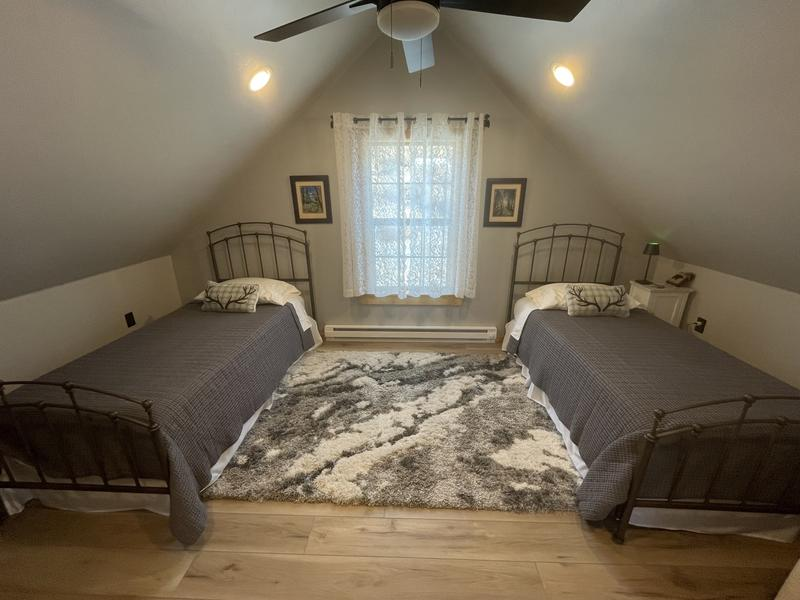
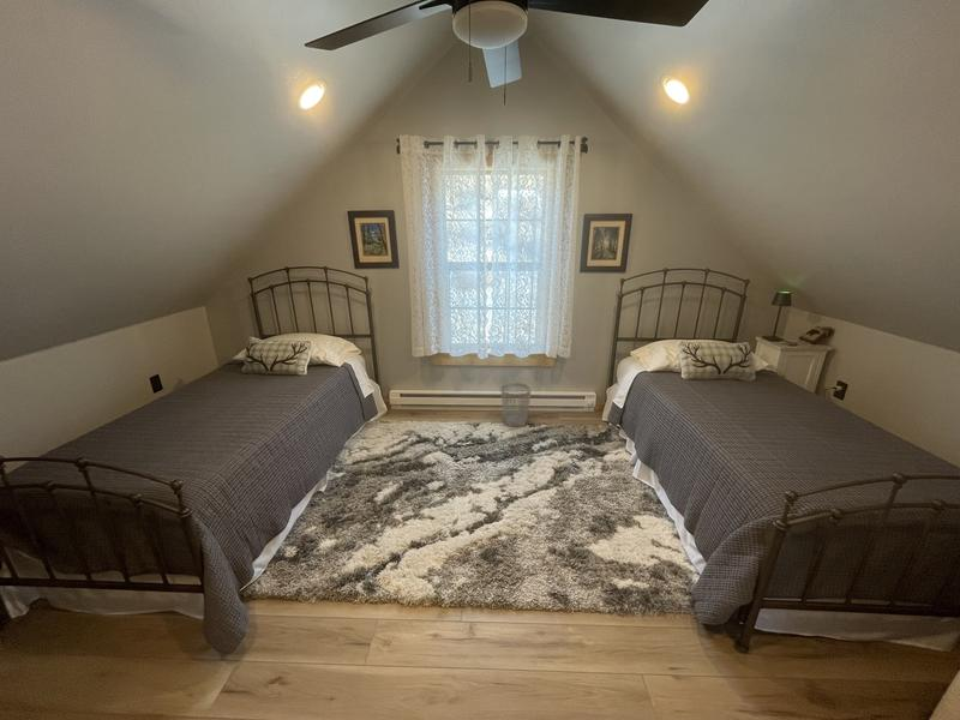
+ wastebasket [500,382,533,428]
